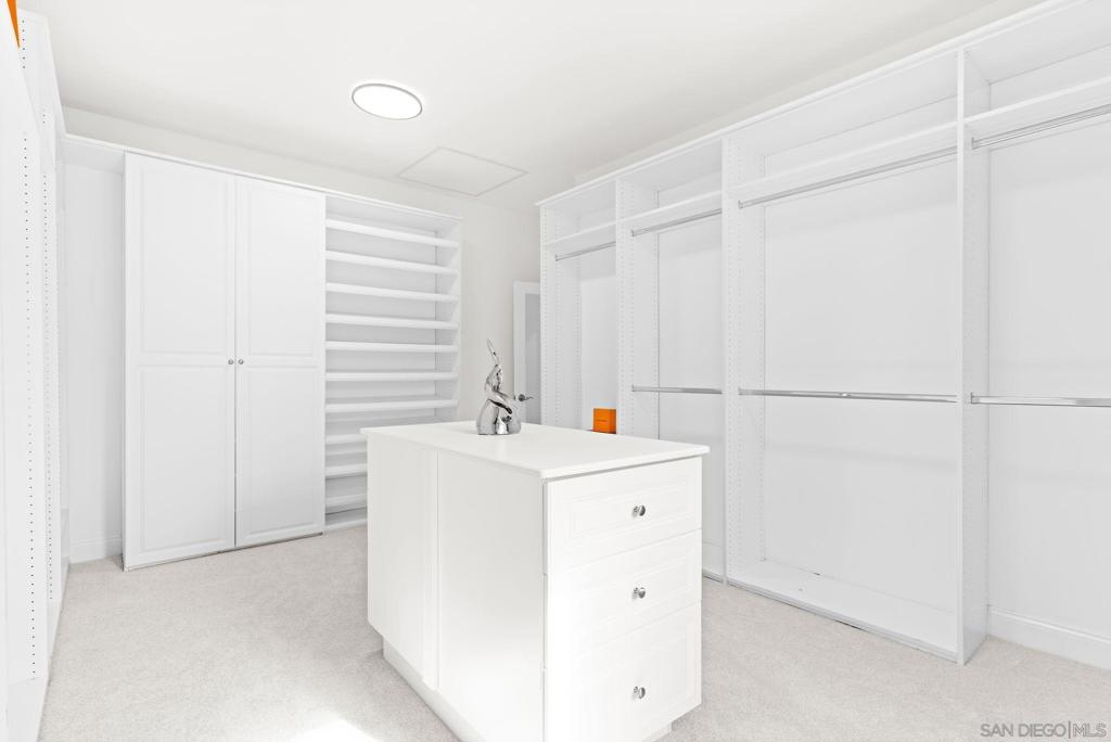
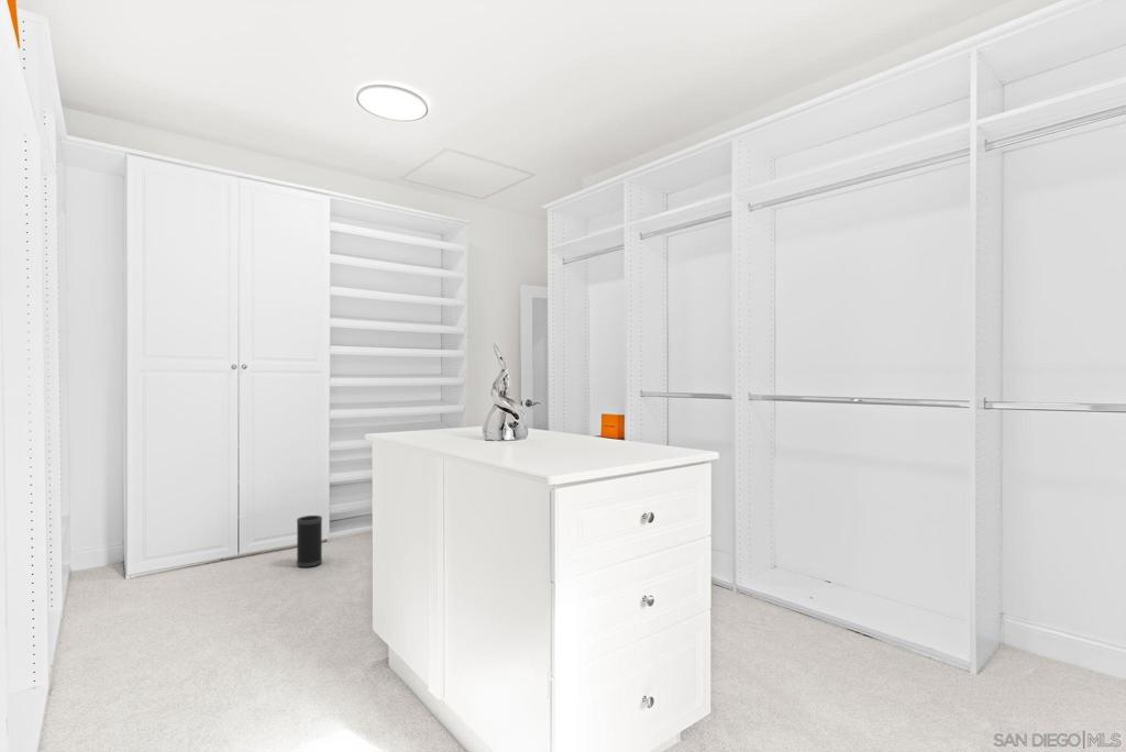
+ speaker [296,515,323,568]
